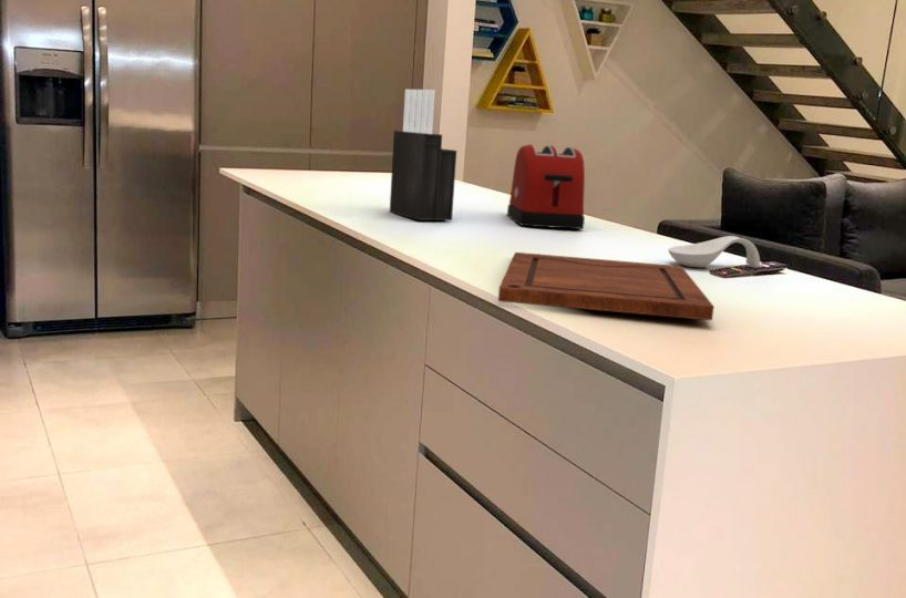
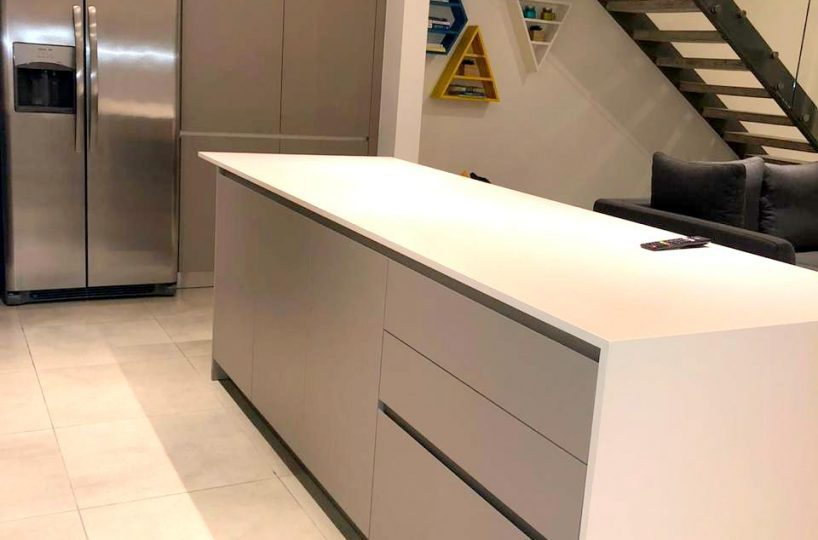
- toaster [506,143,586,230]
- spoon rest [668,235,761,268]
- knife block [389,87,457,221]
- cutting board [497,251,714,321]
